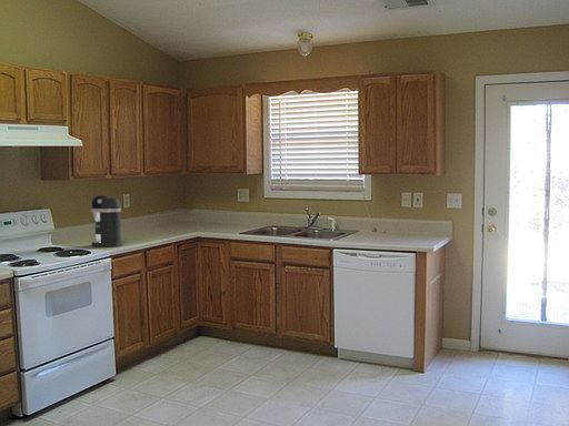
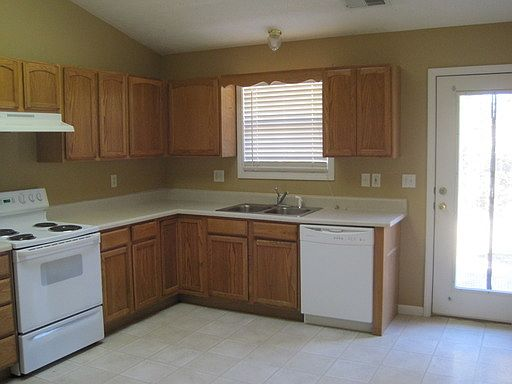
- coffee maker [90,194,123,247]
